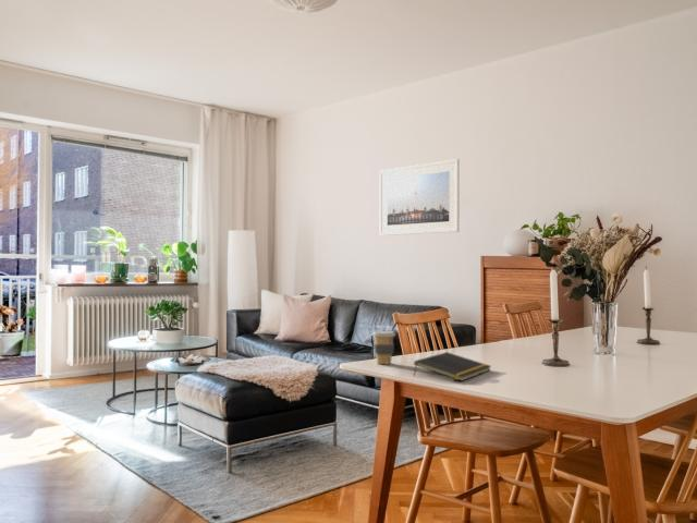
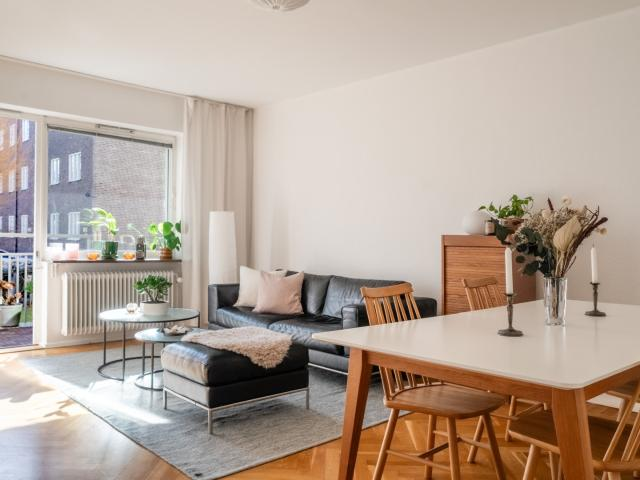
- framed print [379,158,461,236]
- notepad [413,351,492,382]
- coffee cup [371,330,396,365]
